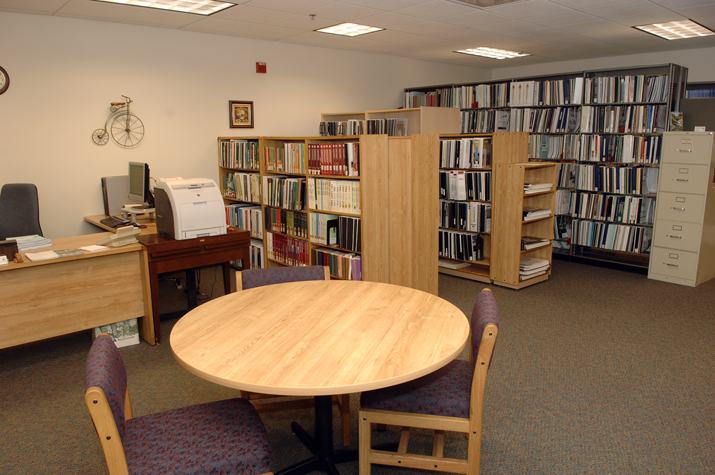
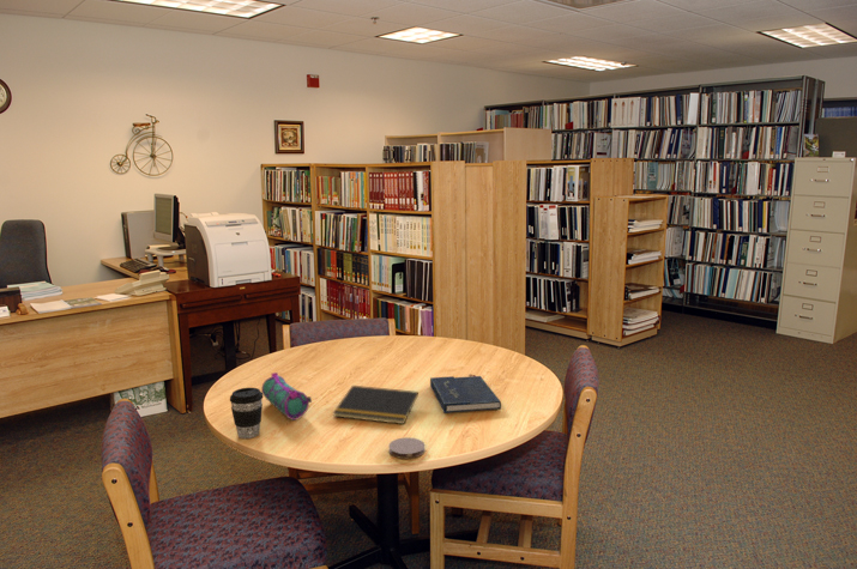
+ notepad [332,385,420,425]
+ coffee cup [229,387,264,440]
+ pencil case [260,371,313,422]
+ book [429,373,502,414]
+ coaster [387,436,427,460]
